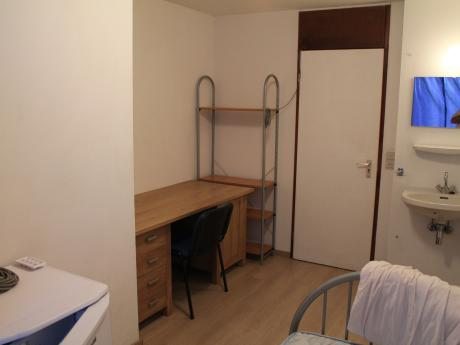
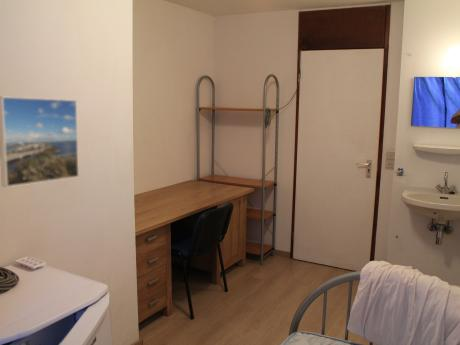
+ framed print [0,95,80,188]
